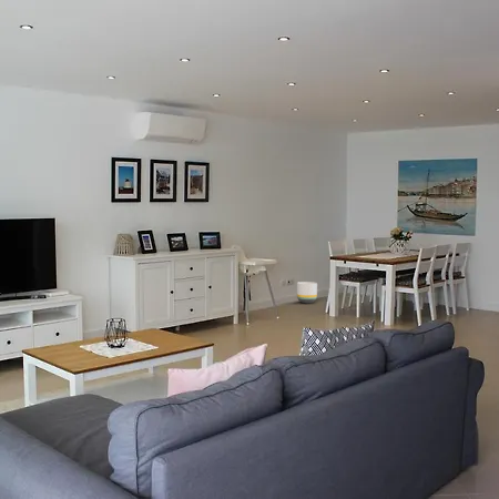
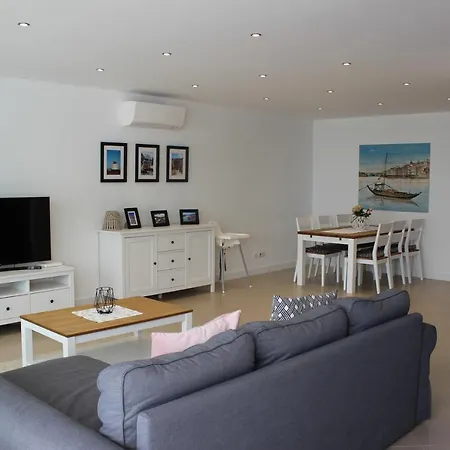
- planter [296,281,318,305]
